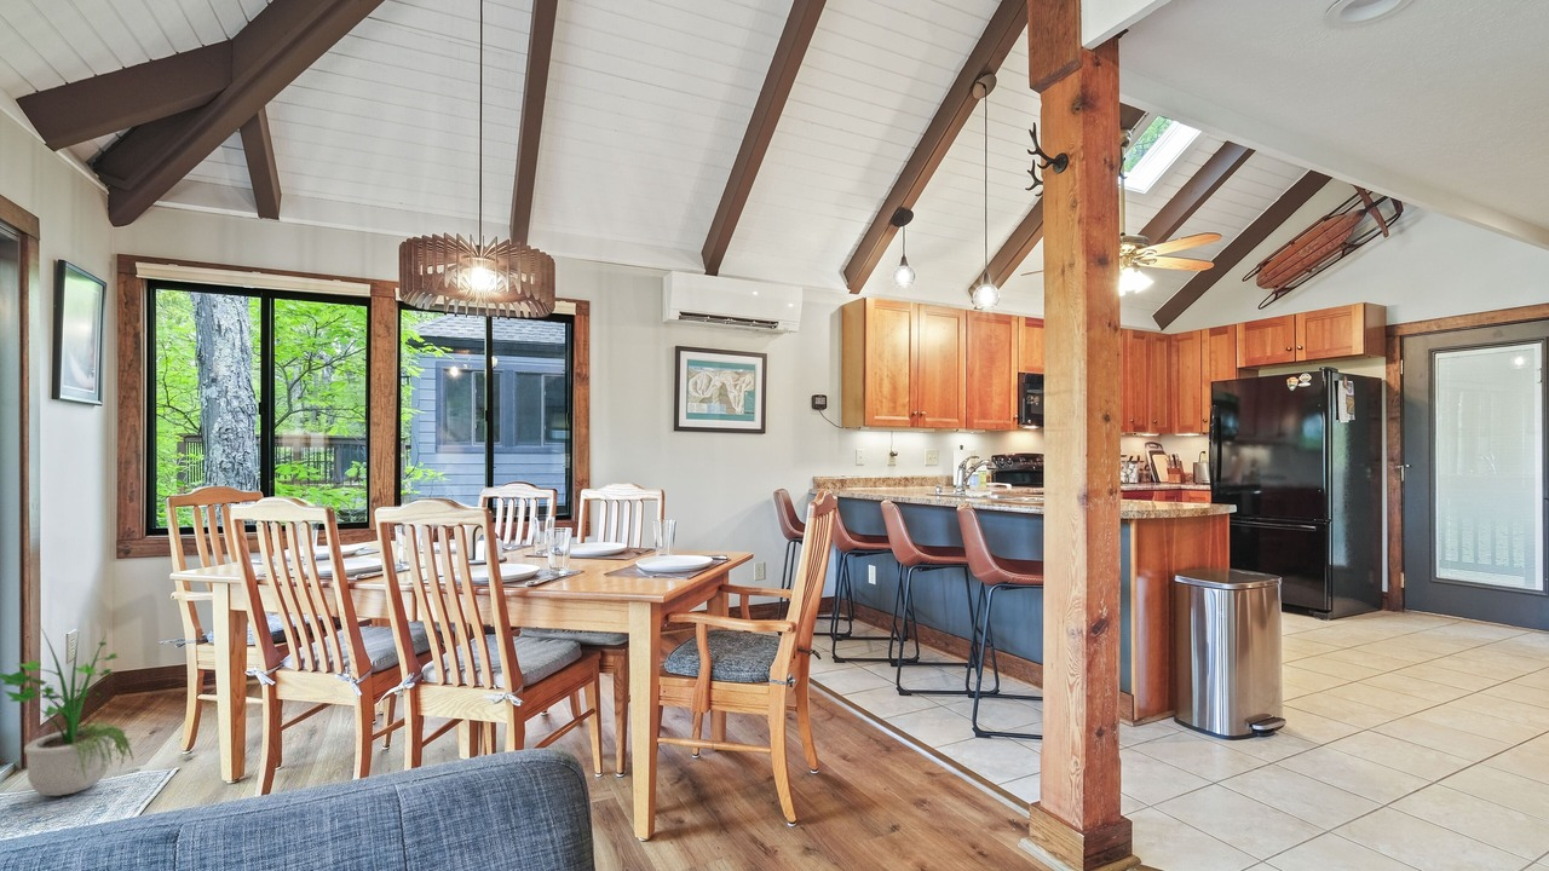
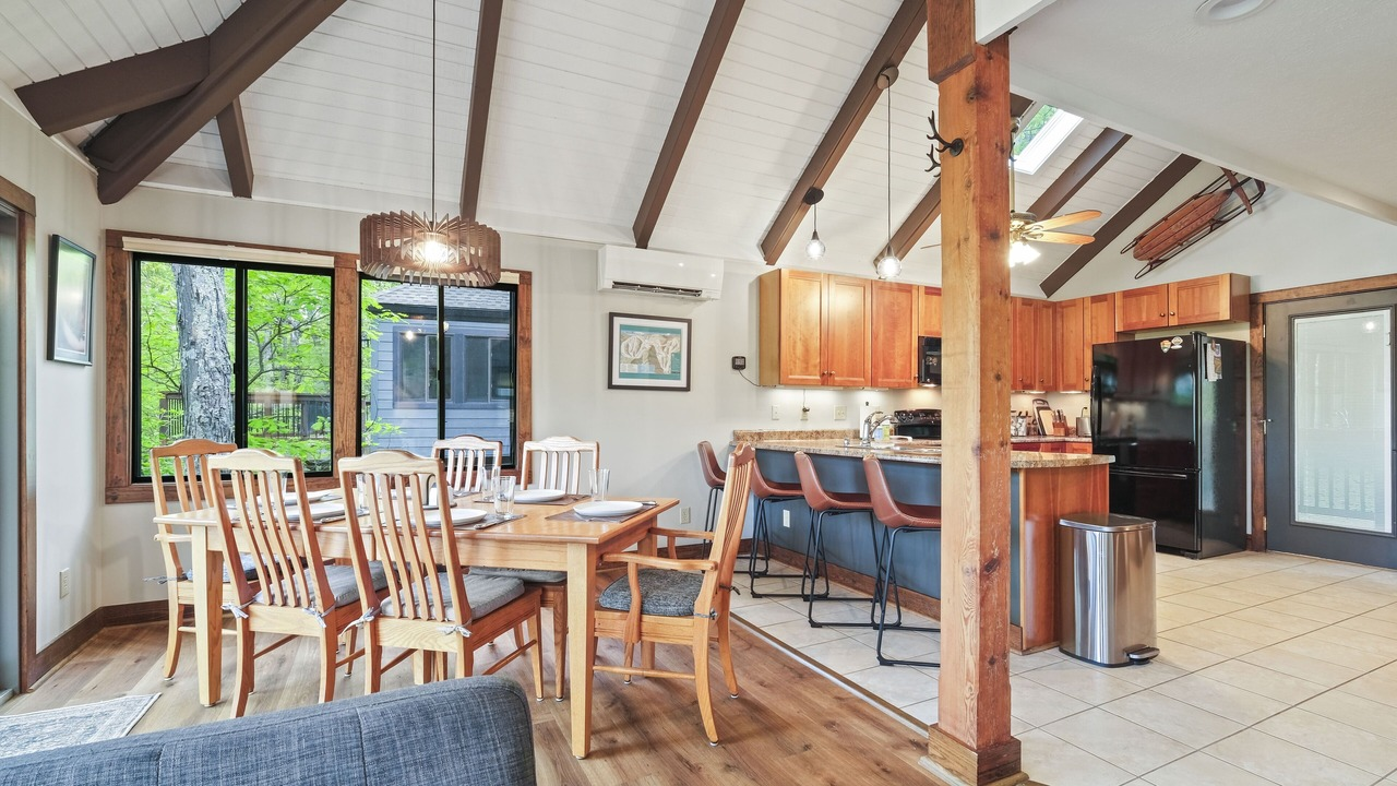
- potted plant [0,622,136,797]
